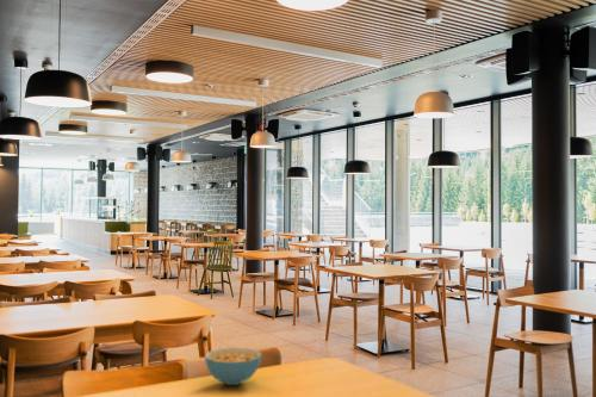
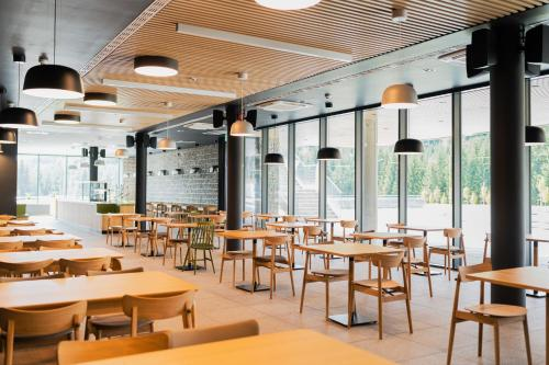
- cereal bowl [204,347,263,386]
